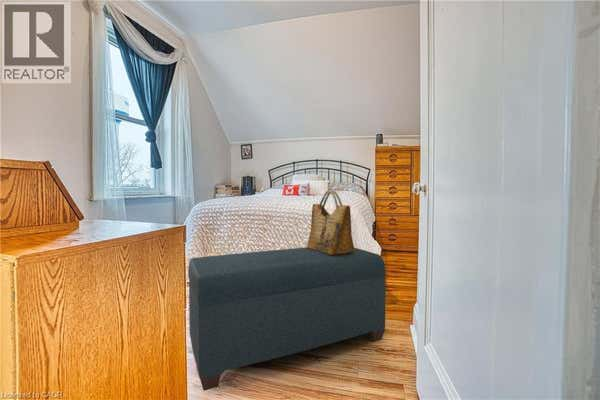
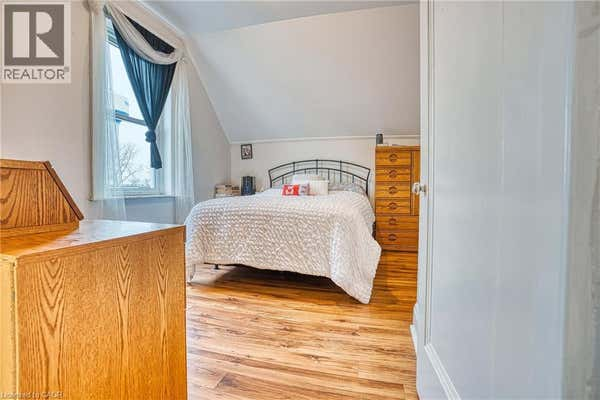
- grocery bag [306,189,355,255]
- bench [187,246,387,392]
